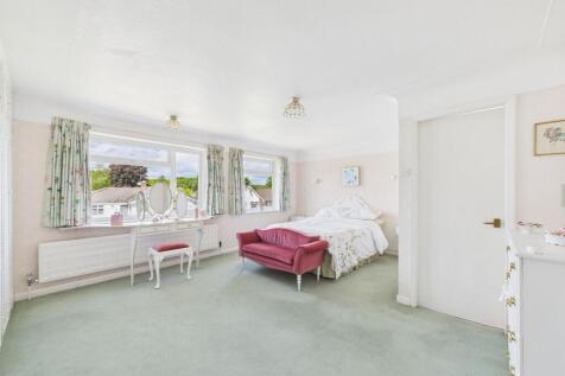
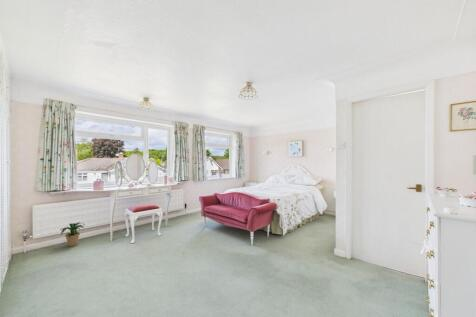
+ potted plant [60,221,86,247]
